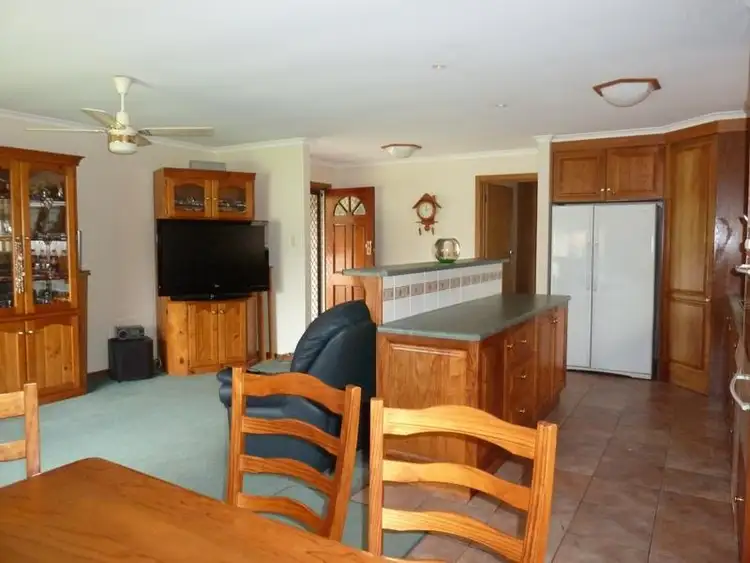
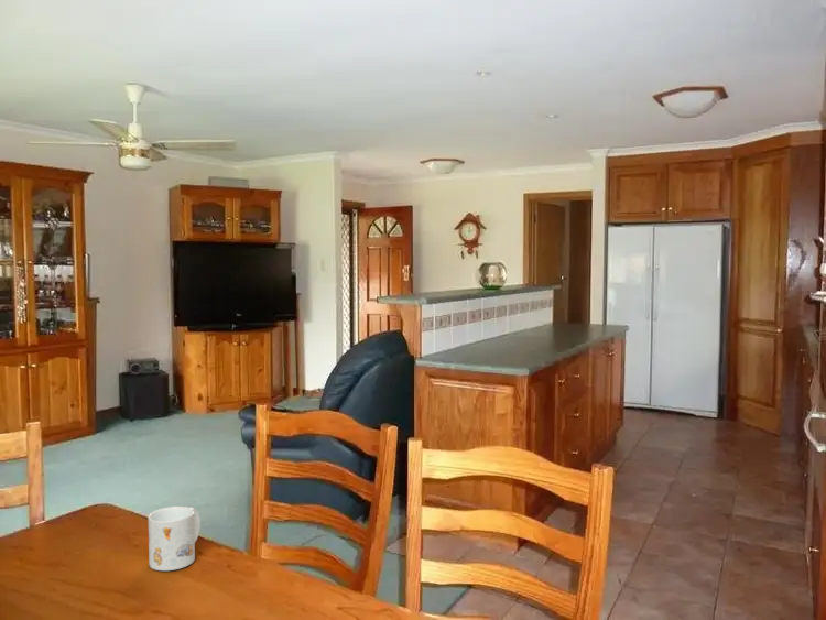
+ mug [148,505,202,572]
